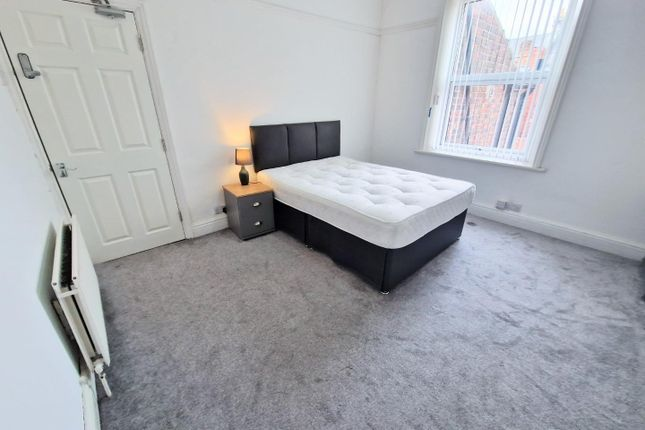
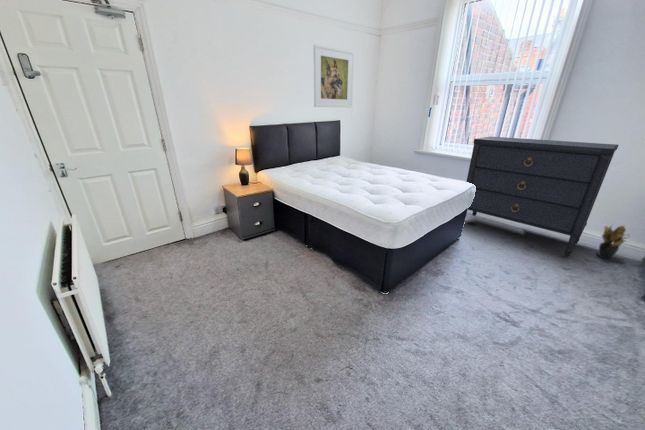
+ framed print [313,44,355,108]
+ dresser [465,136,619,257]
+ potted plant [597,222,630,260]
